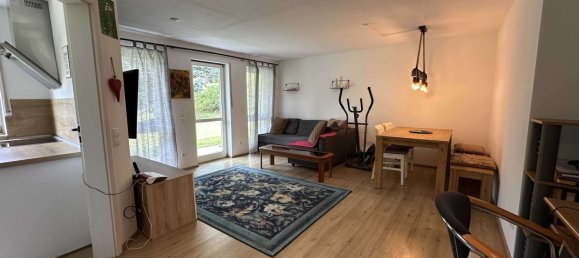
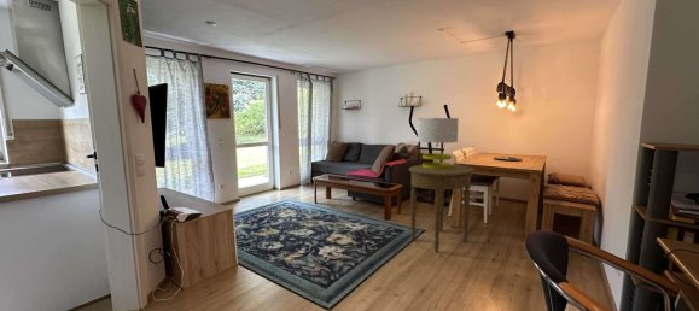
+ side table [408,164,474,253]
+ table lamp [417,117,460,169]
